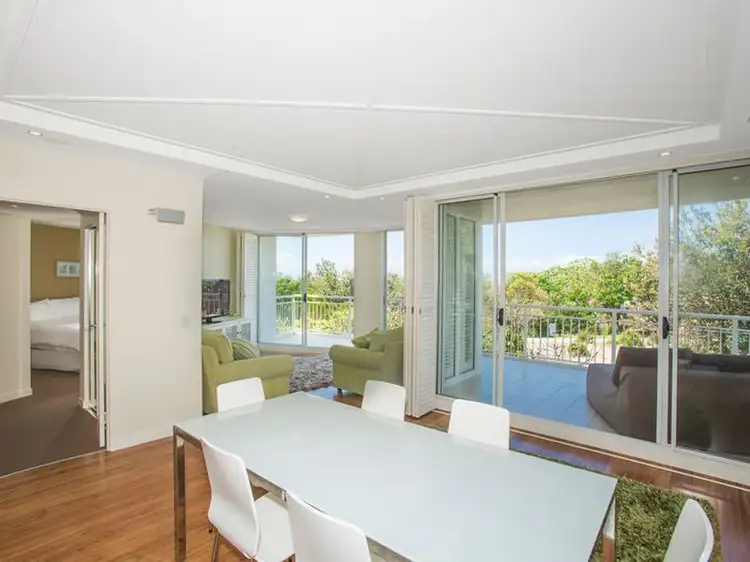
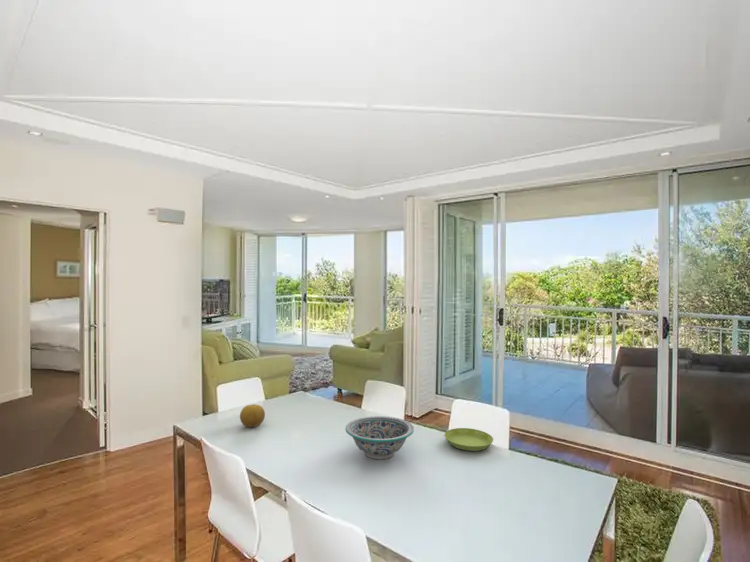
+ decorative bowl [344,415,415,460]
+ fruit [239,403,266,428]
+ saucer [443,427,494,452]
